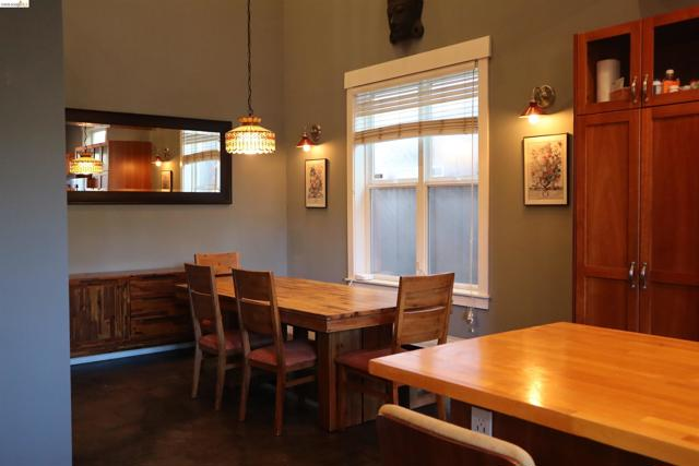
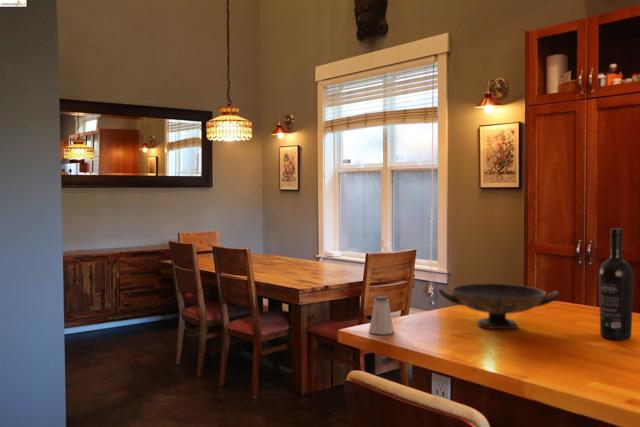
+ saltshaker [368,295,395,336]
+ wine bottle [598,227,635,341]
+ decorative bowl [438,283,560,330]
